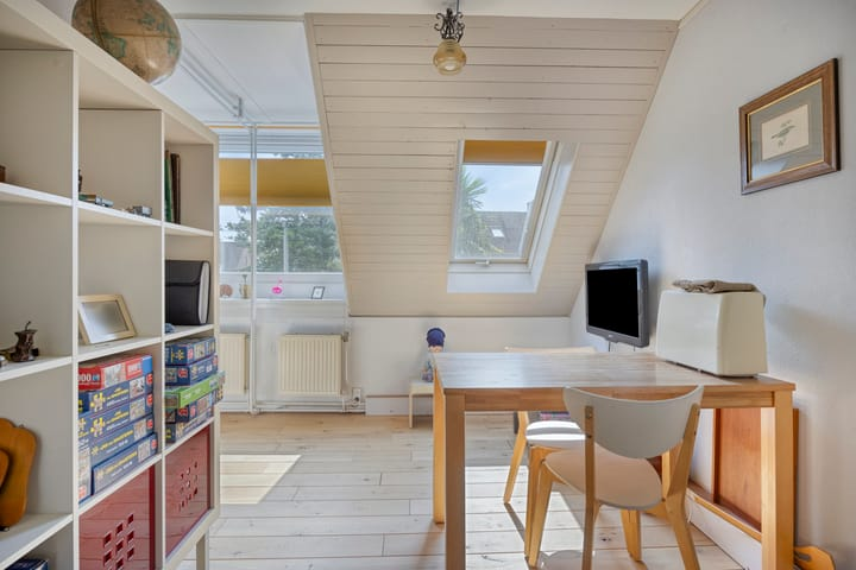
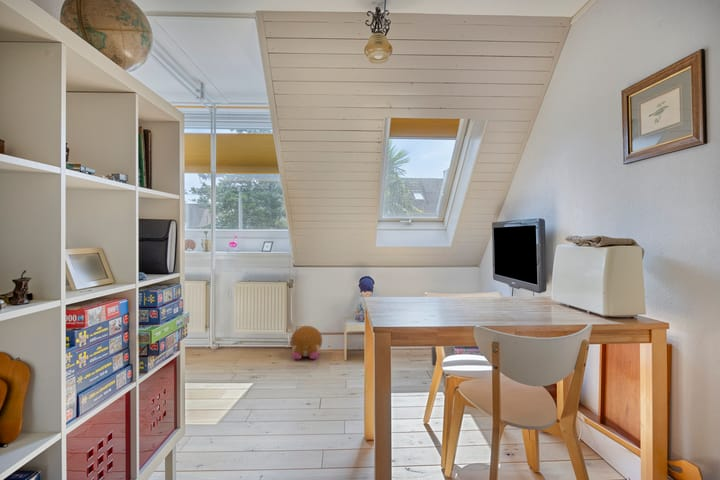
+ plush toy [290,325,323,360]
